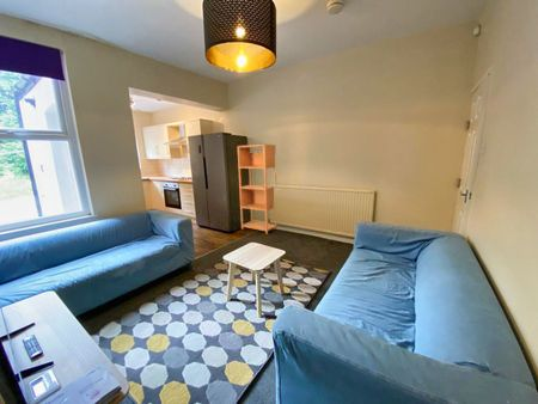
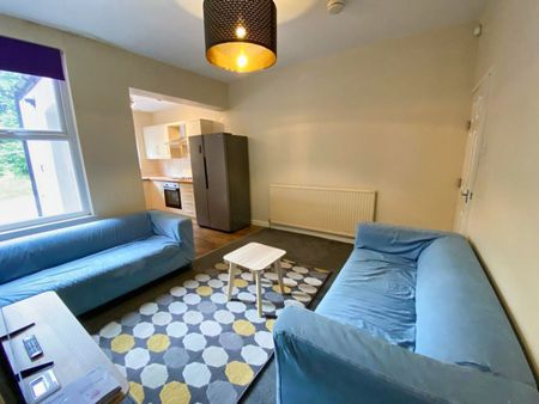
- bookcase [237,143,279,235]
